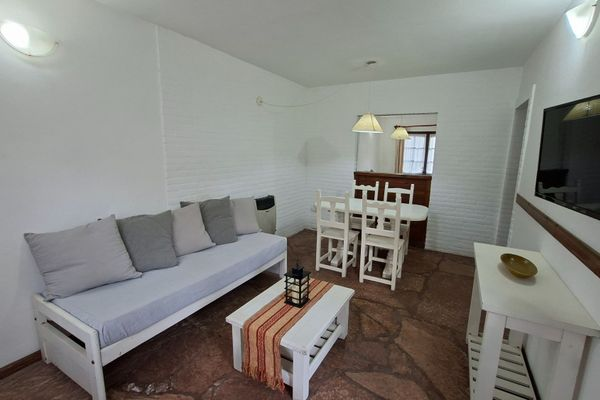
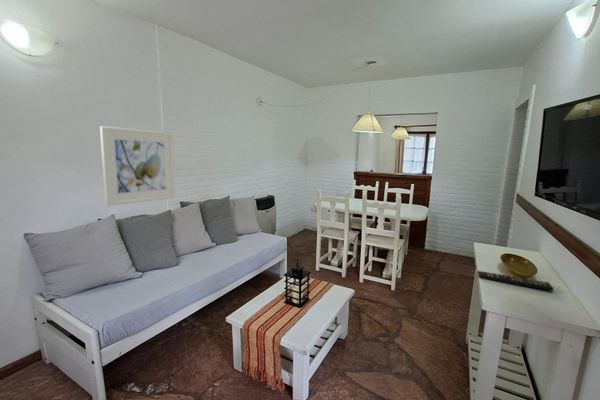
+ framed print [99,125,176,207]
+ remote control [477,270,555,292]
